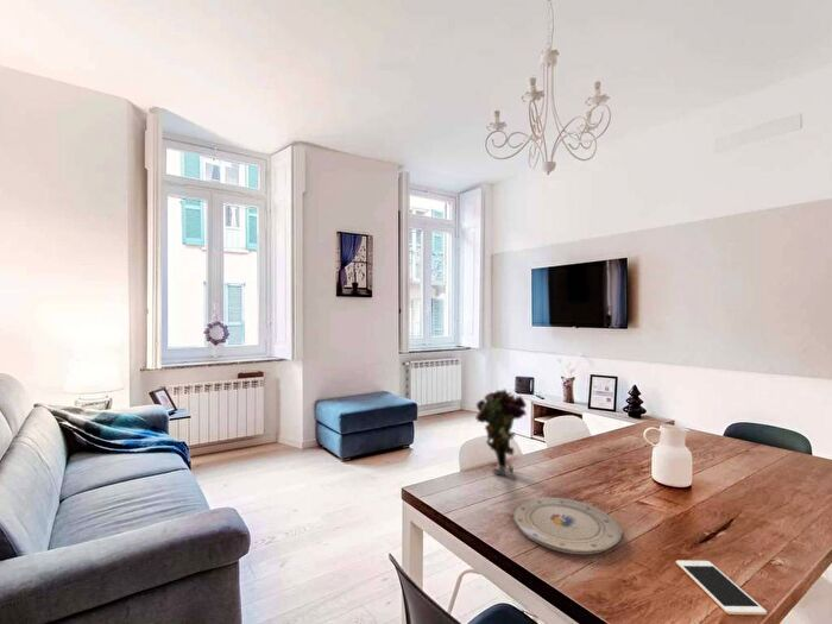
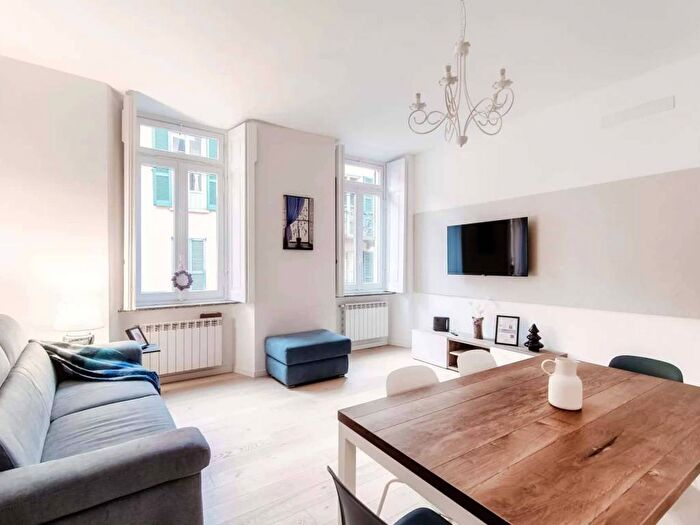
- plate [512,497,623,555]
- flower [474,387,528,477]
- cell phone [675,560,768,616]
